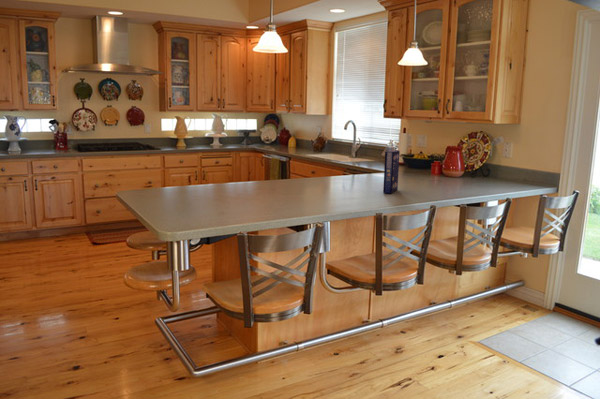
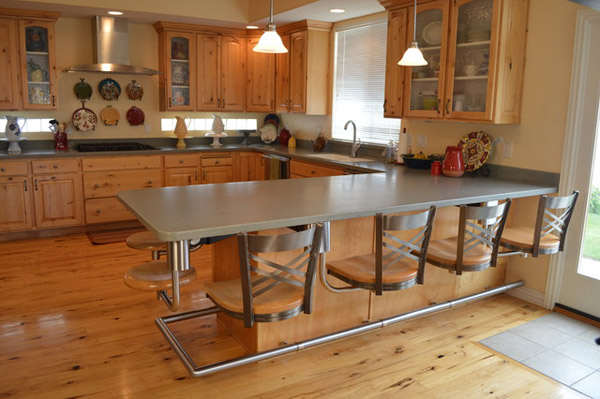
- cereal box [382,149,401,194]
